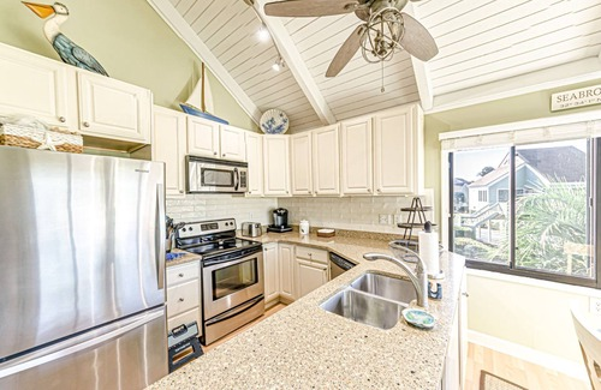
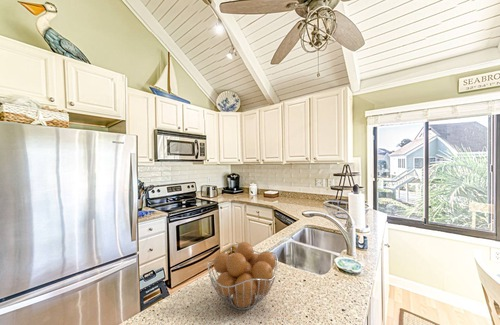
+ fruit basket [206,241,279,311]
